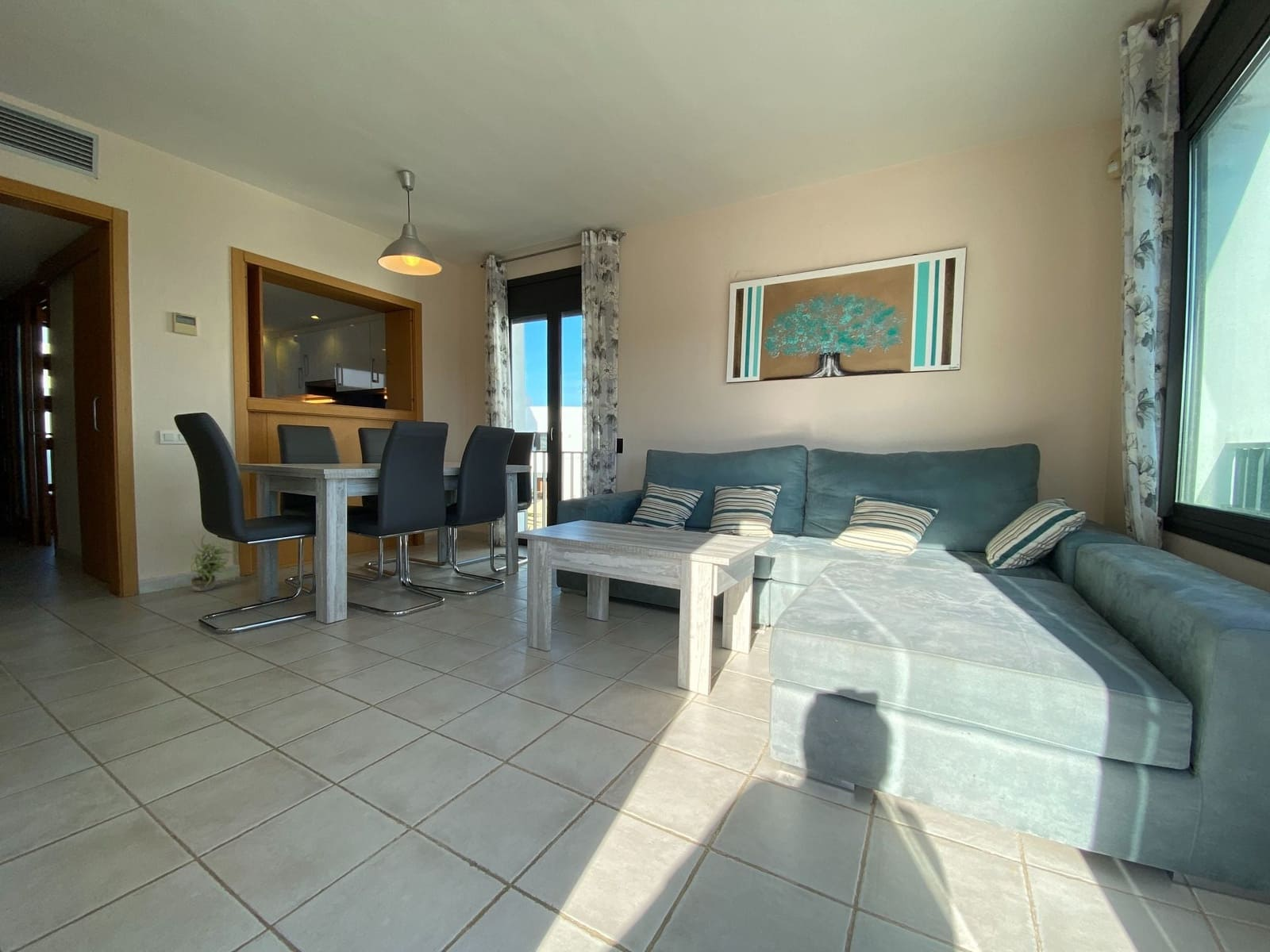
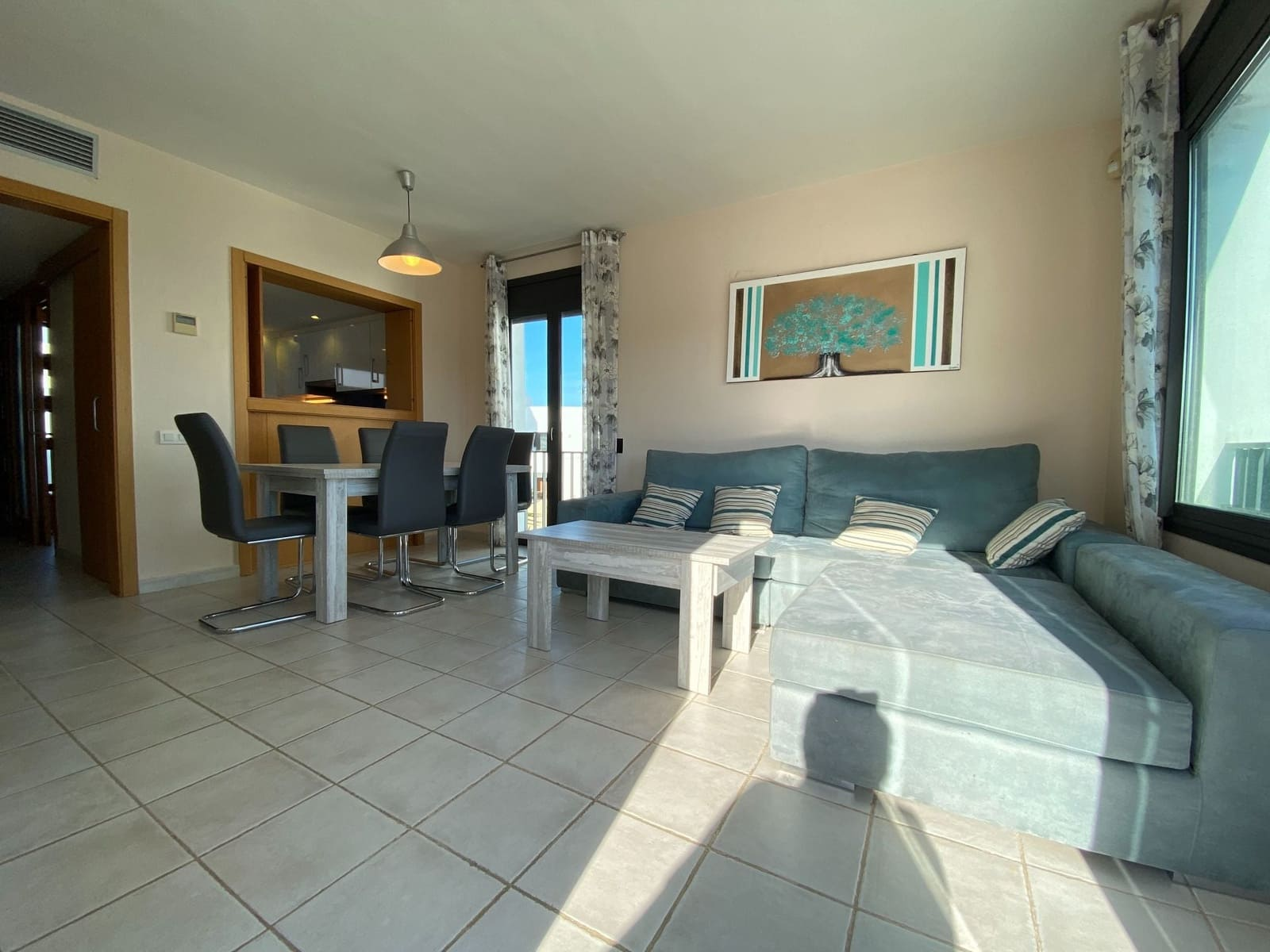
- potted plant [180,533,238,592]
